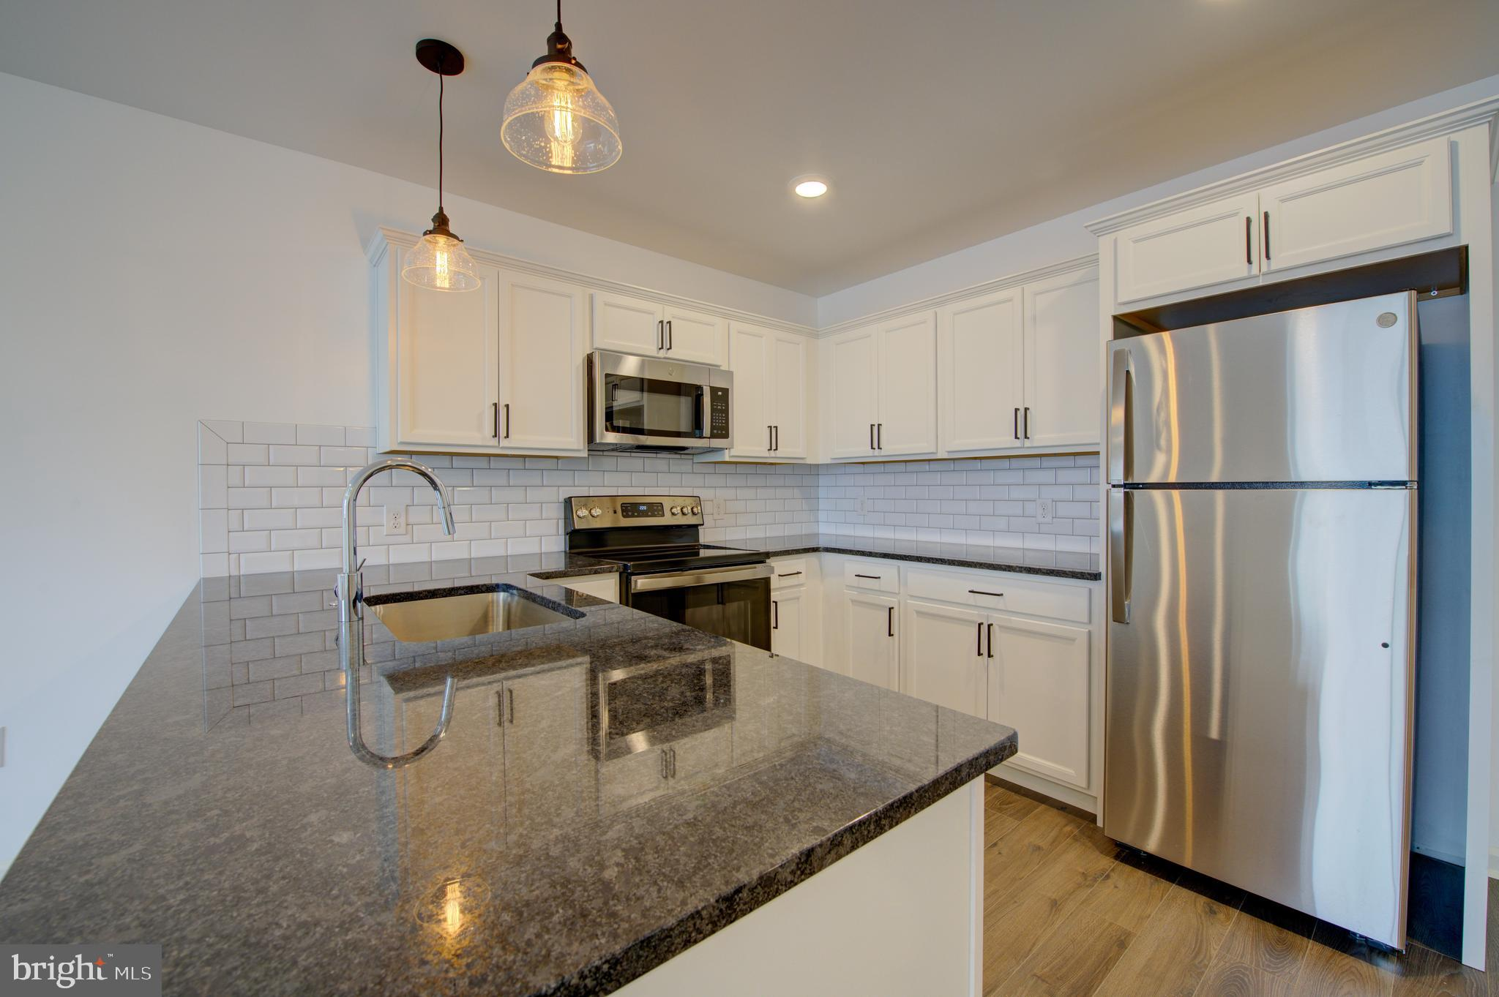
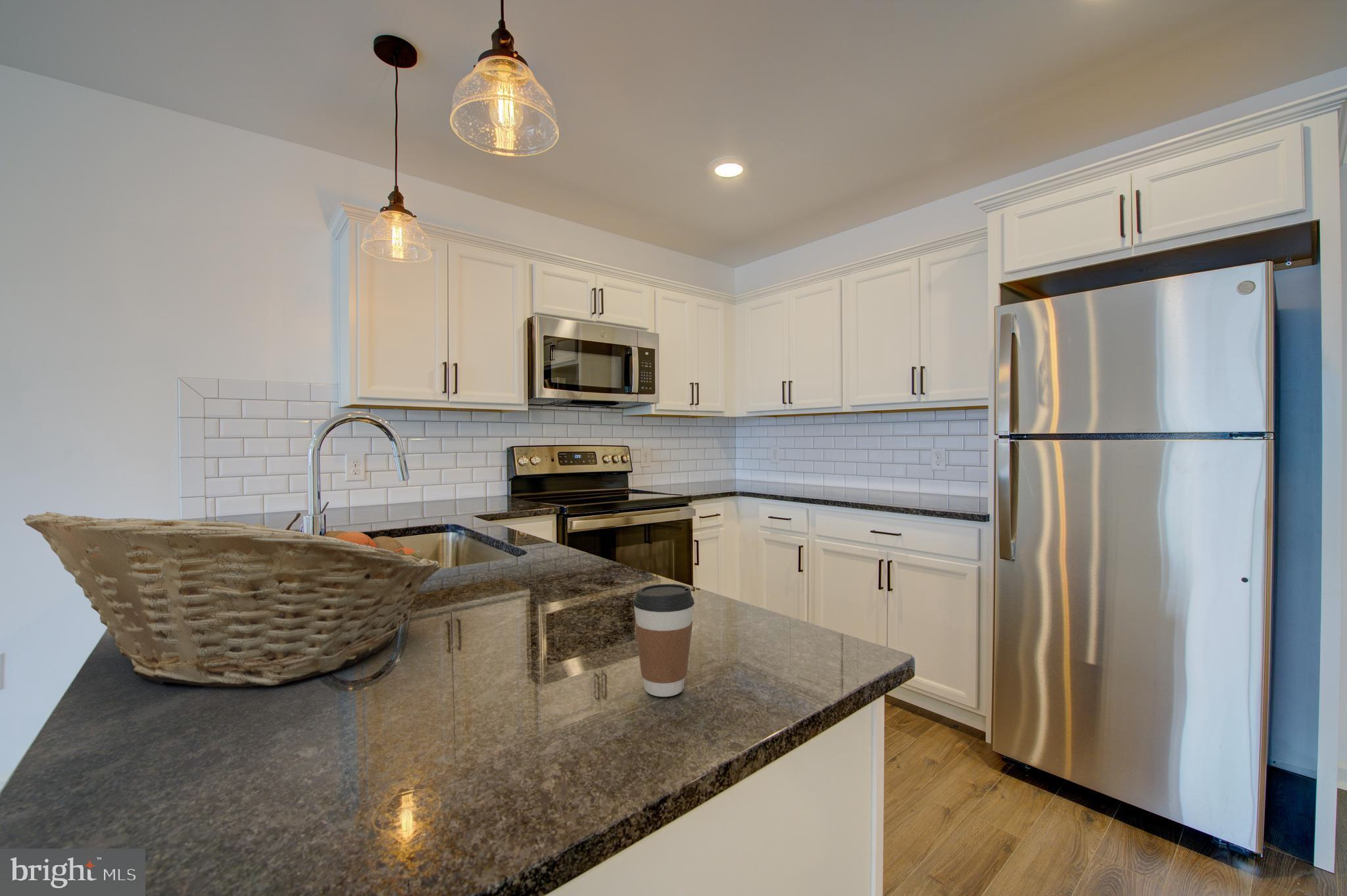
+ fruit basket [22,511,442,688]
+ coffee cup [632,583,695,697]
